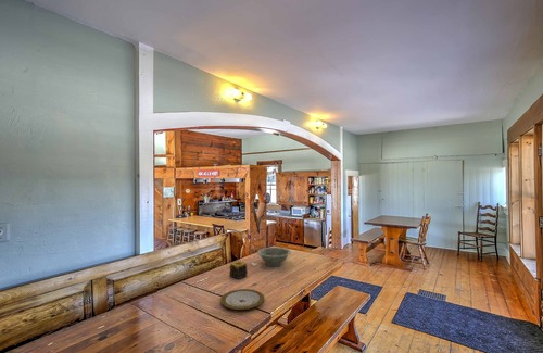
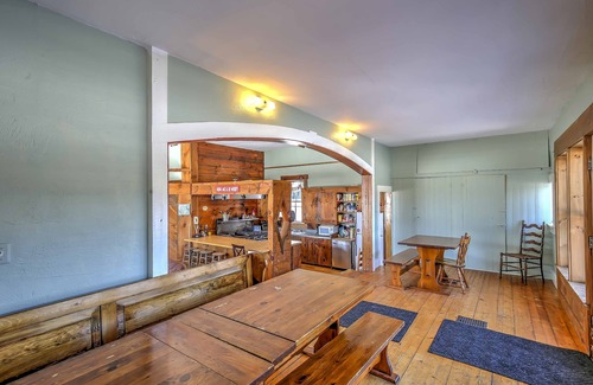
- plate [219,288,265,311]
- candle [228,260,249,280]
- decorative bowl [256,247,292,267]
